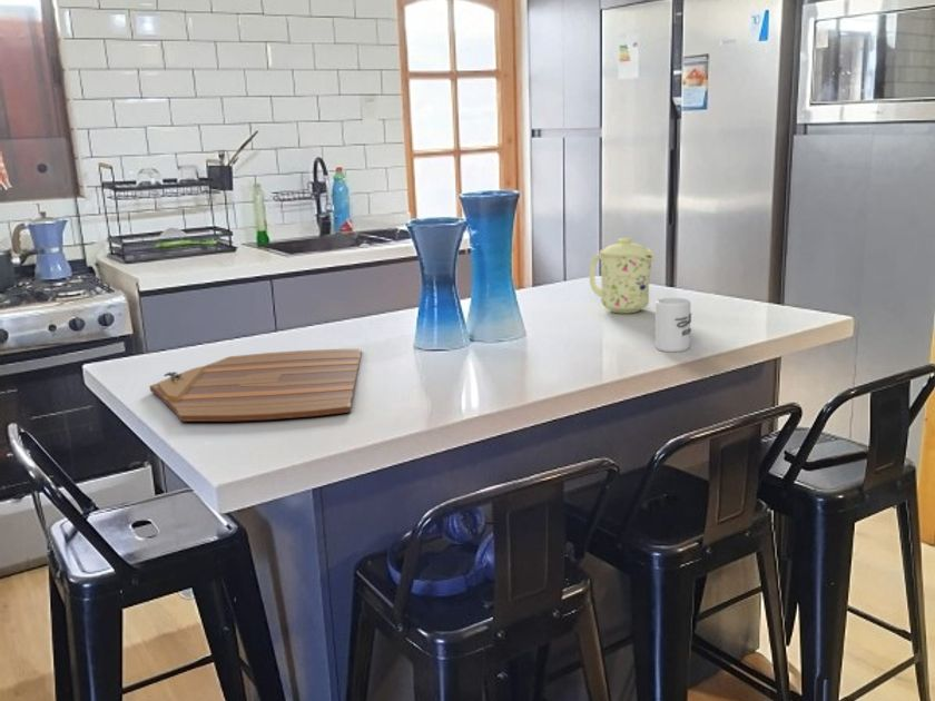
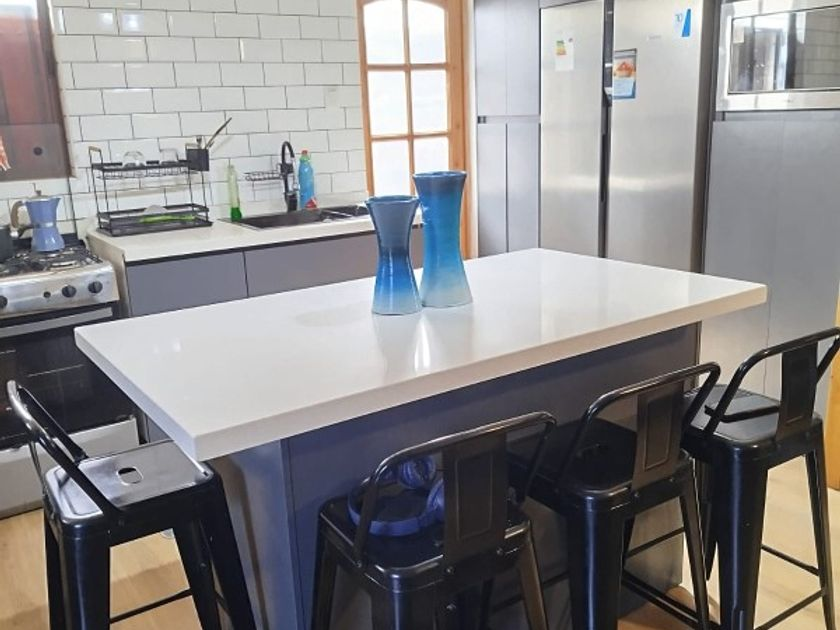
- cutting board [148,348,363,422]
- cup [654,297,692,354]
- mug [588,237,657,315]
